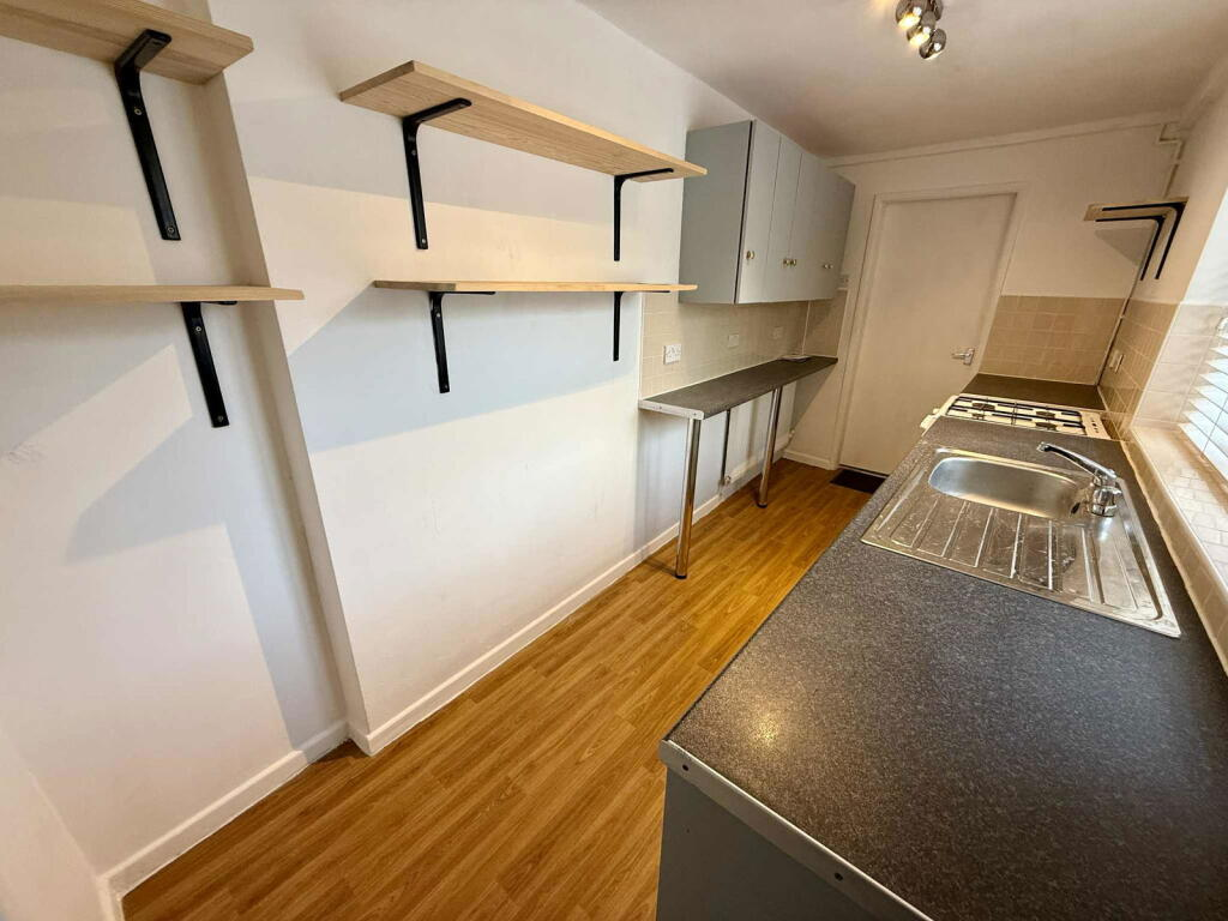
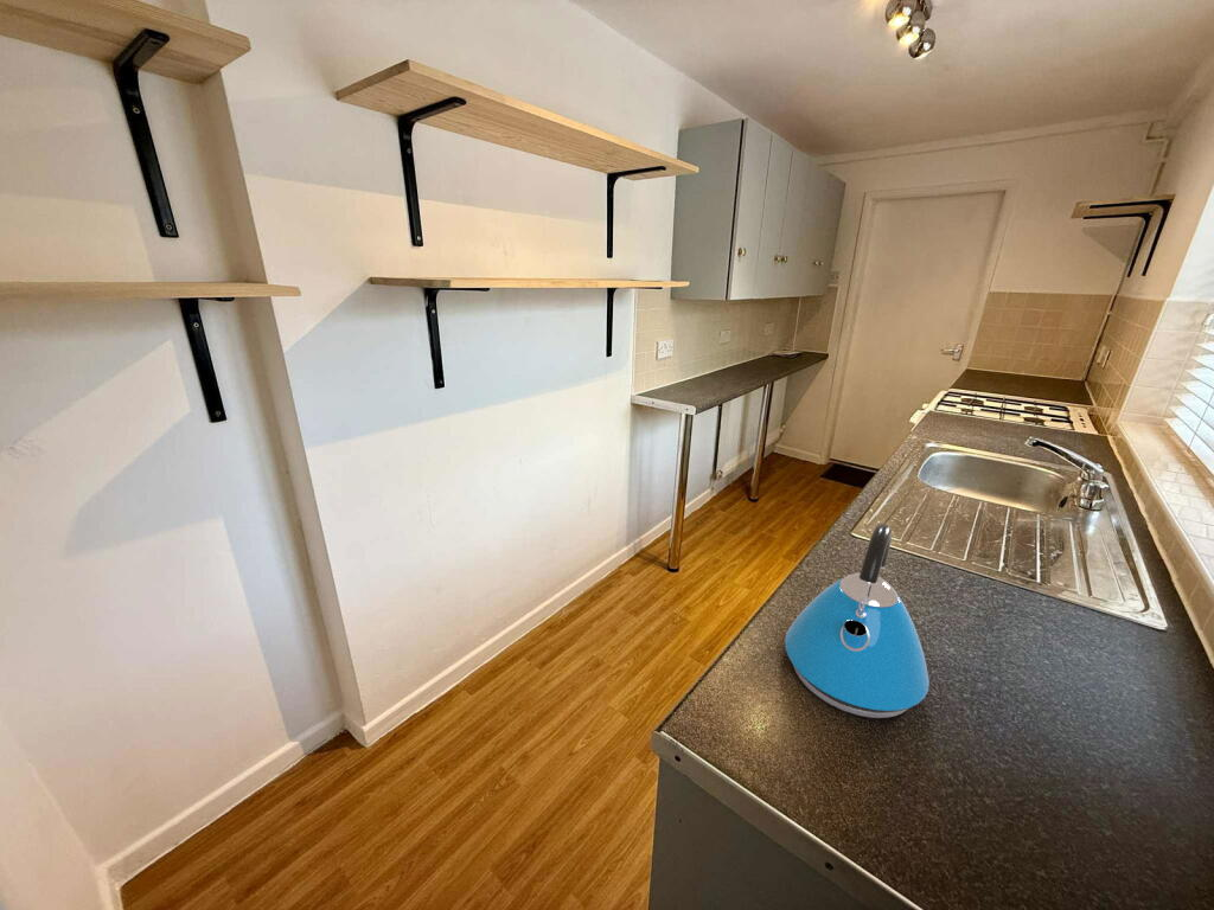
+ kettle [784,523,931,719]
